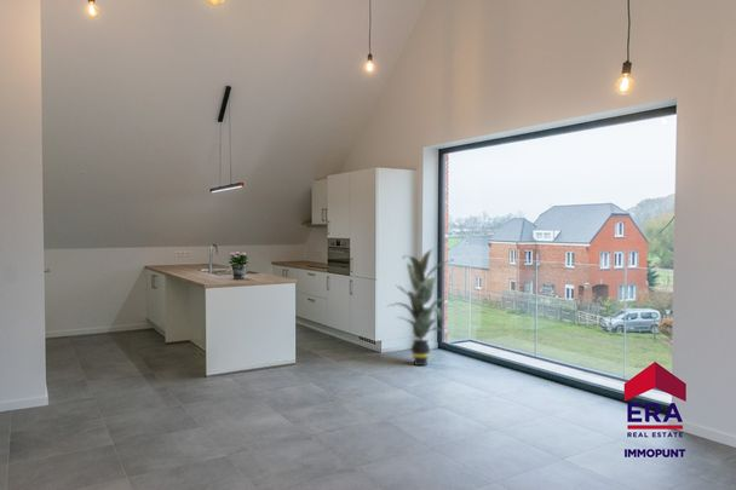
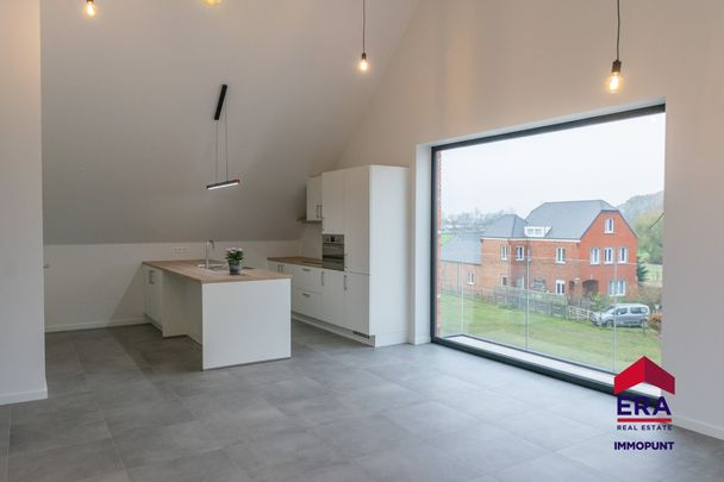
- indoor plant [384,248,458,367]
